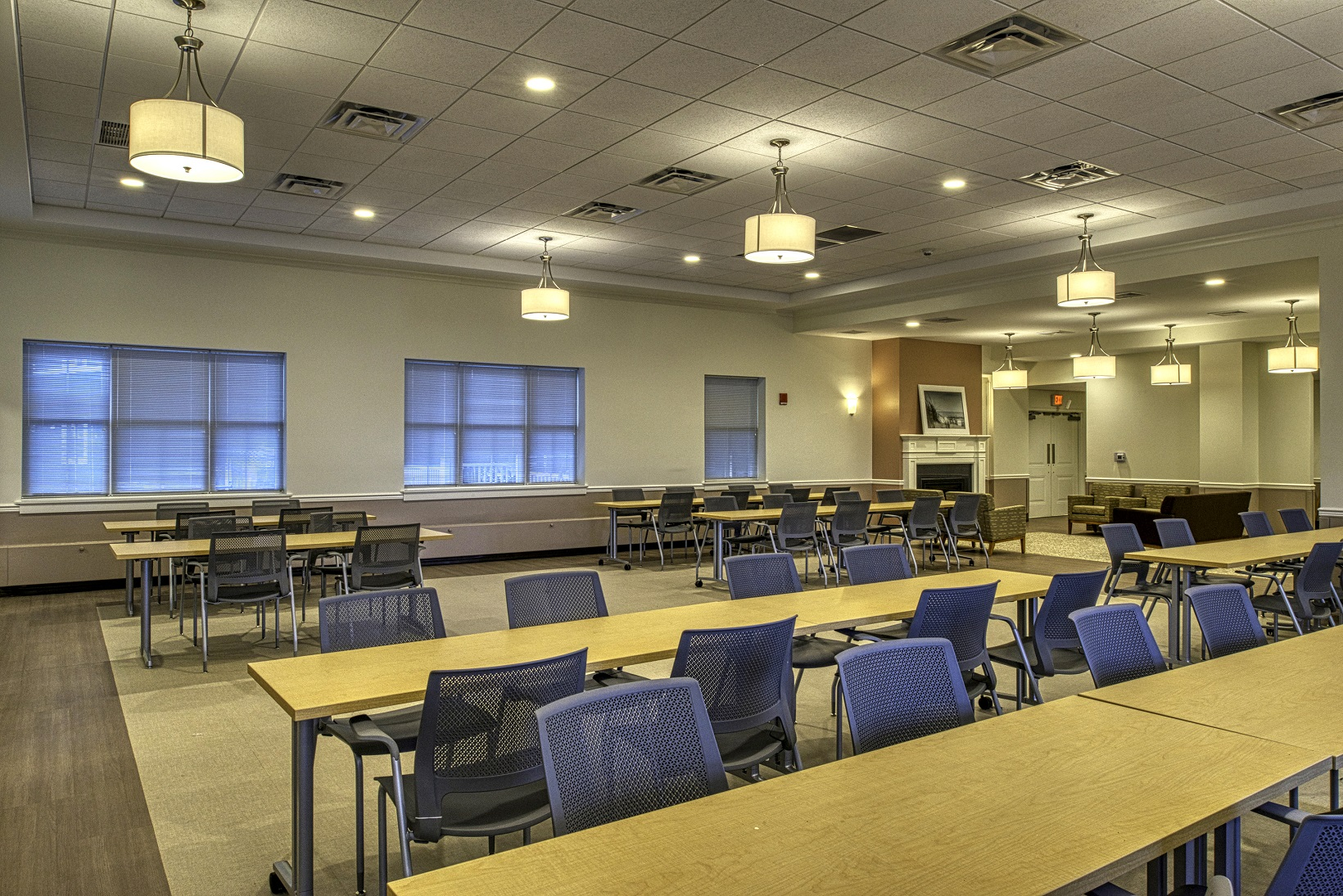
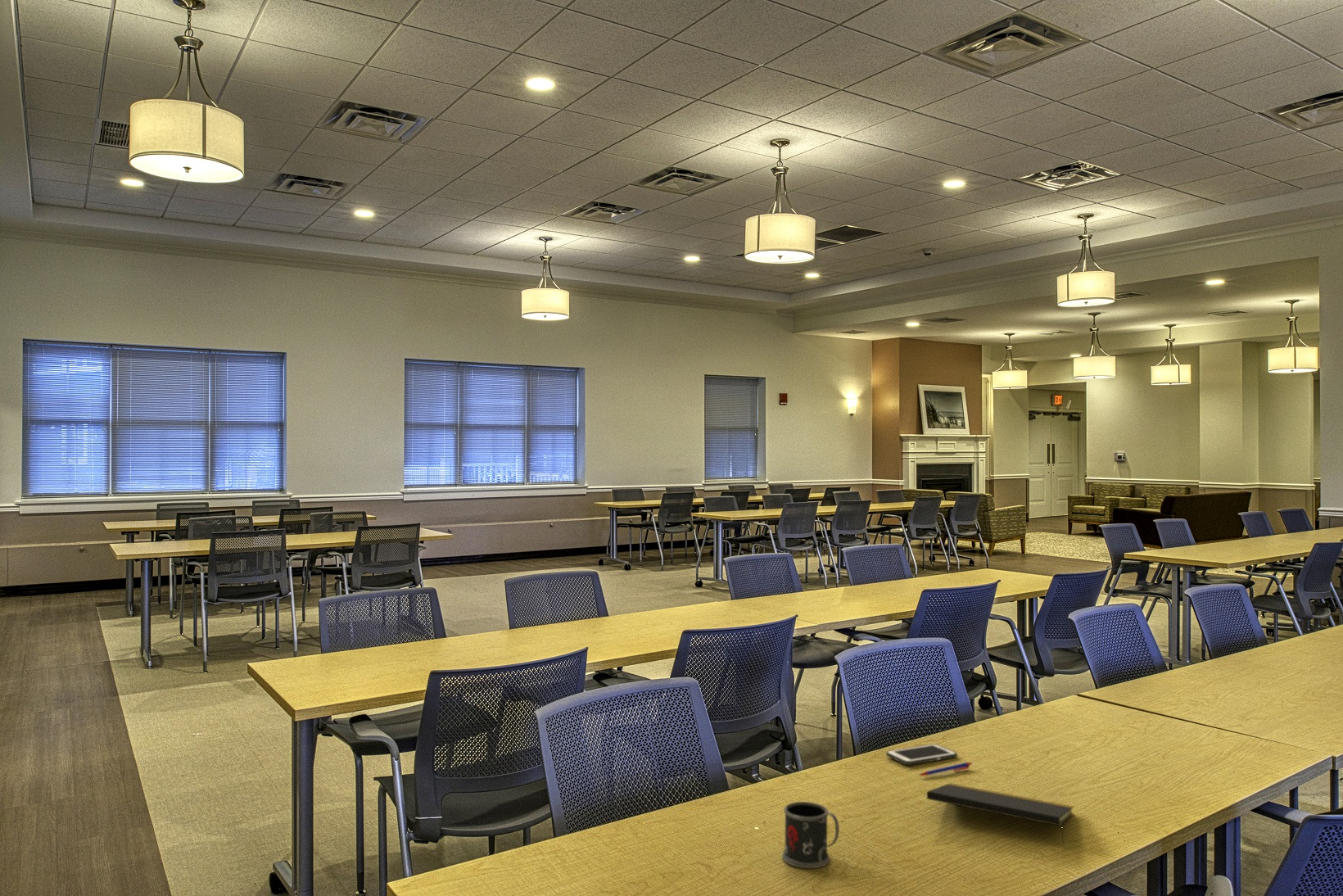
+ cell phone [885,743,958,766]
+ mug [781,801,840,869]
+ notepad [926,782,1074,845]
+ pen [918,762,973,776]
